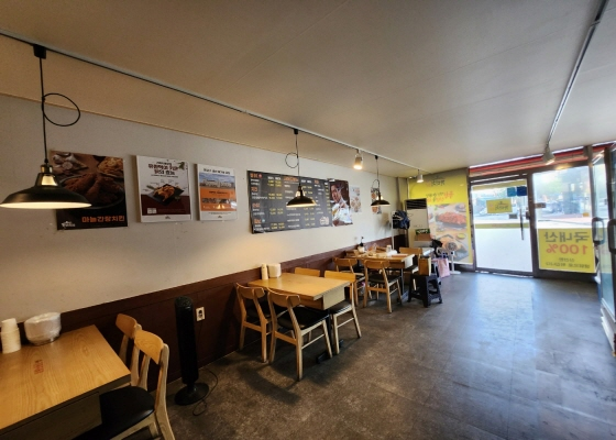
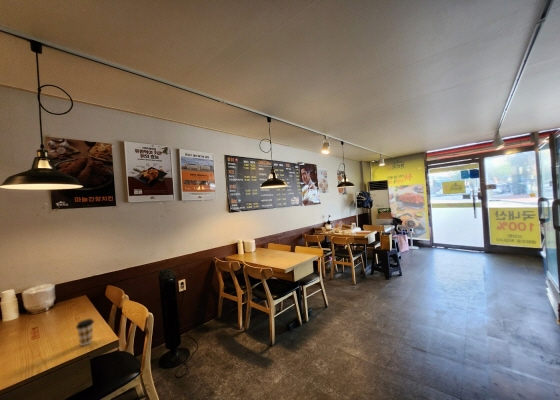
+ coffee cup [75,318,95,347]
